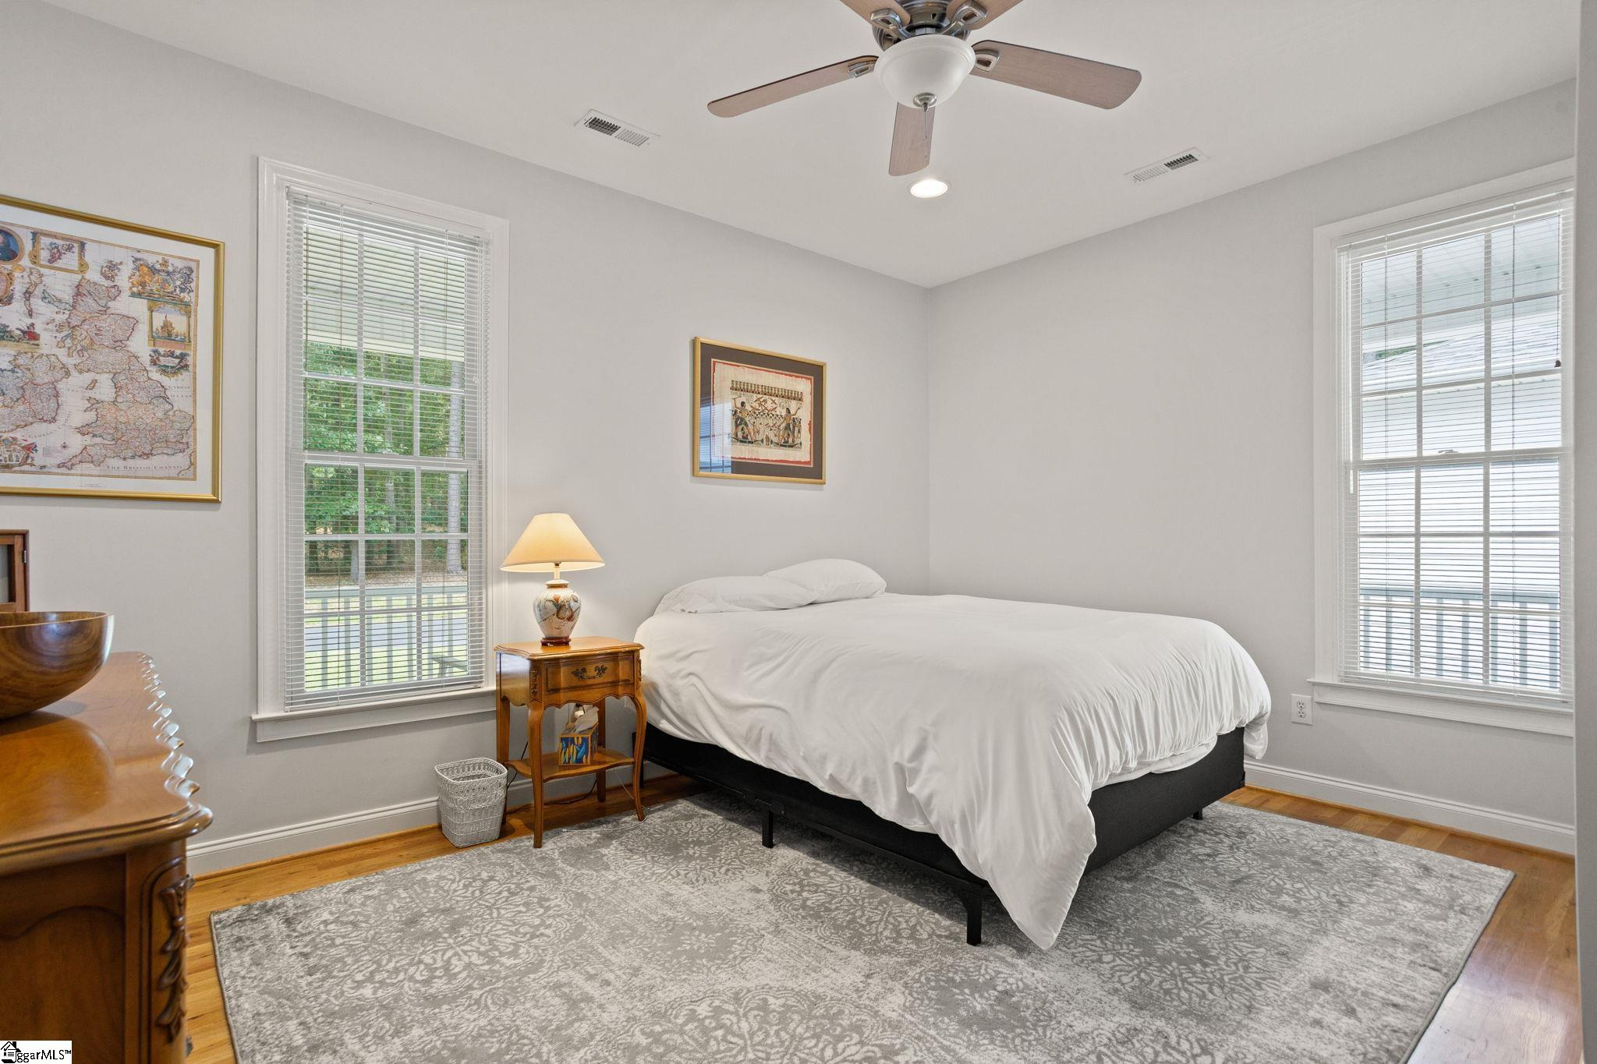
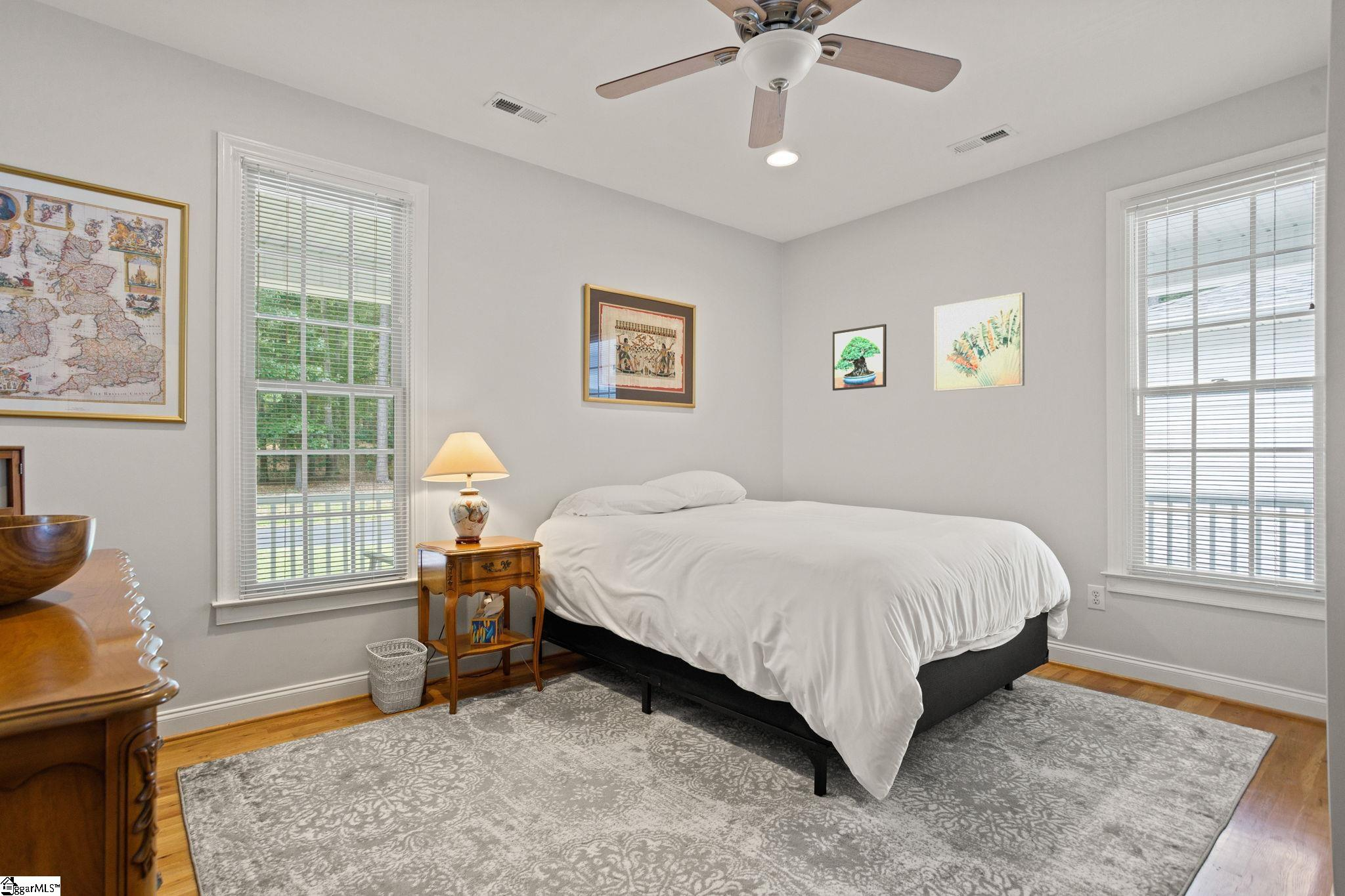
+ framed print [832,324,887,391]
+ wall art [933,291,1025,392]
